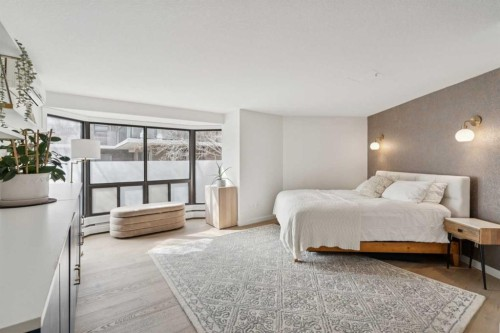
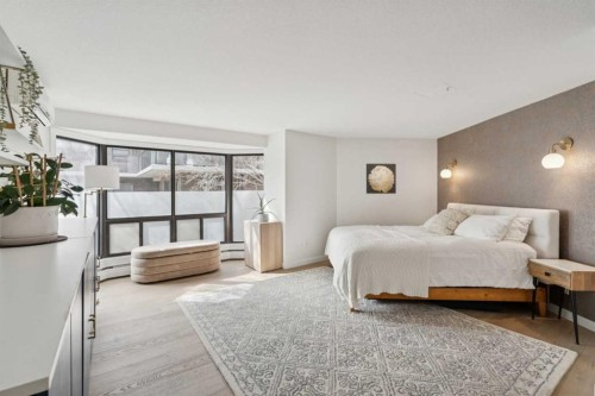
+ wall art [365,163,397,195]
